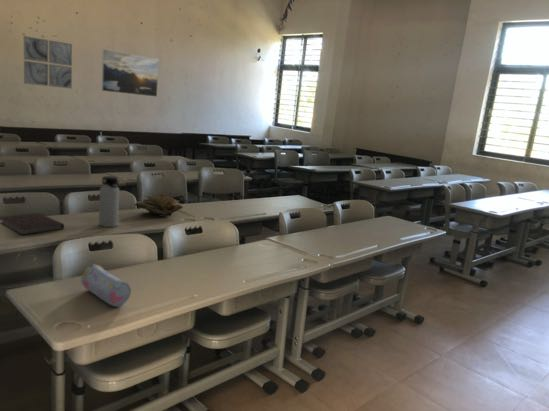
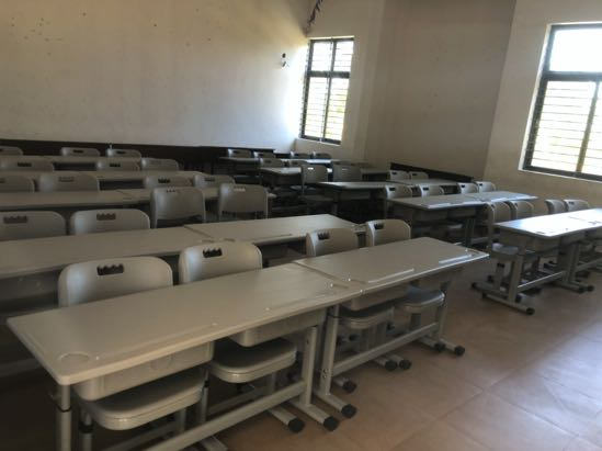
- book [134,193,184,218]
- wall art [23,35,73,90]
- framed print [101,49,160,98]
- pencil case [80,263,132,308]
- water bottle [98,175,120,228]
- notebook [0,212,65,236]
